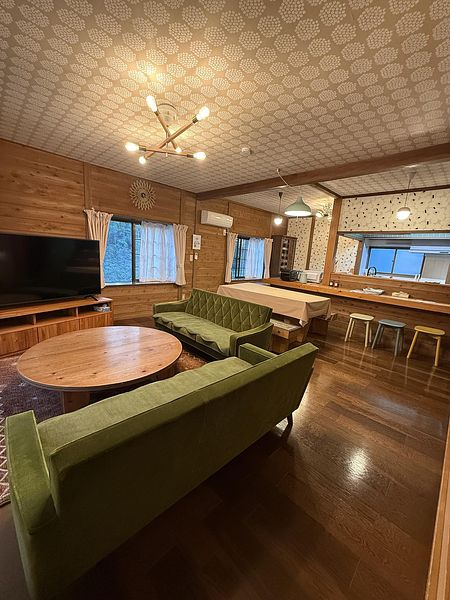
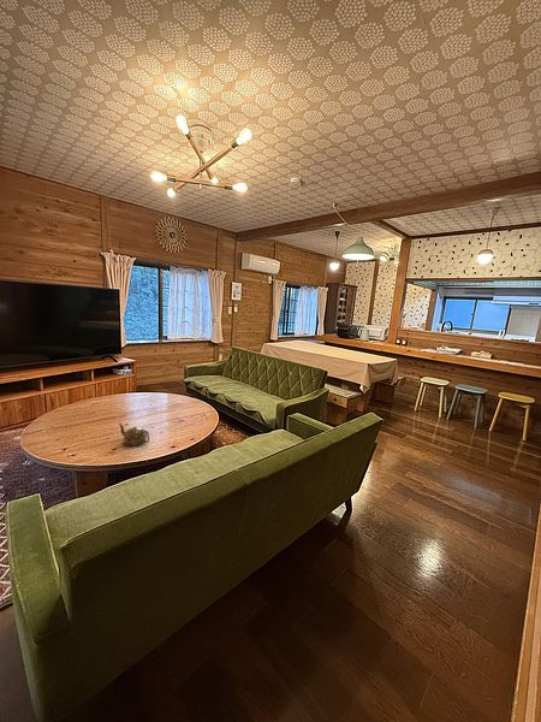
+ teapot [118,422,150,446]
